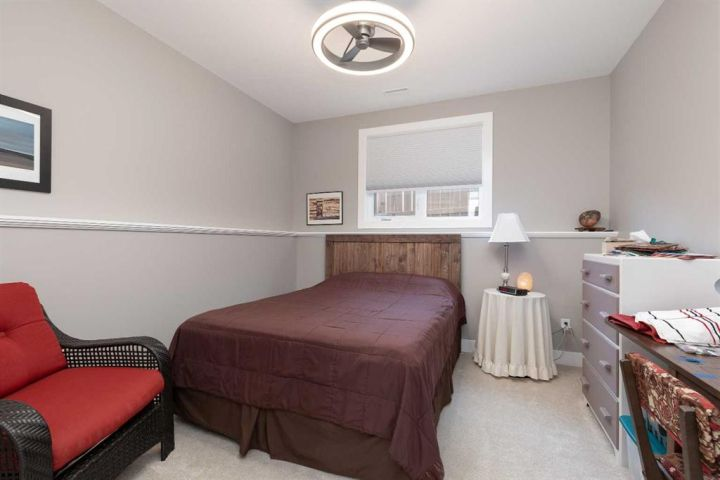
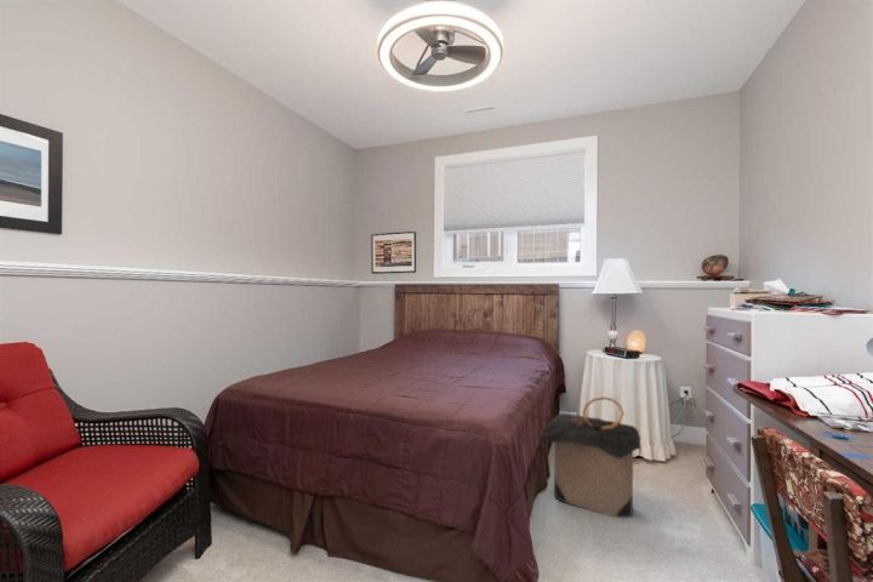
+ laundry hamper [542,395,643,519]
